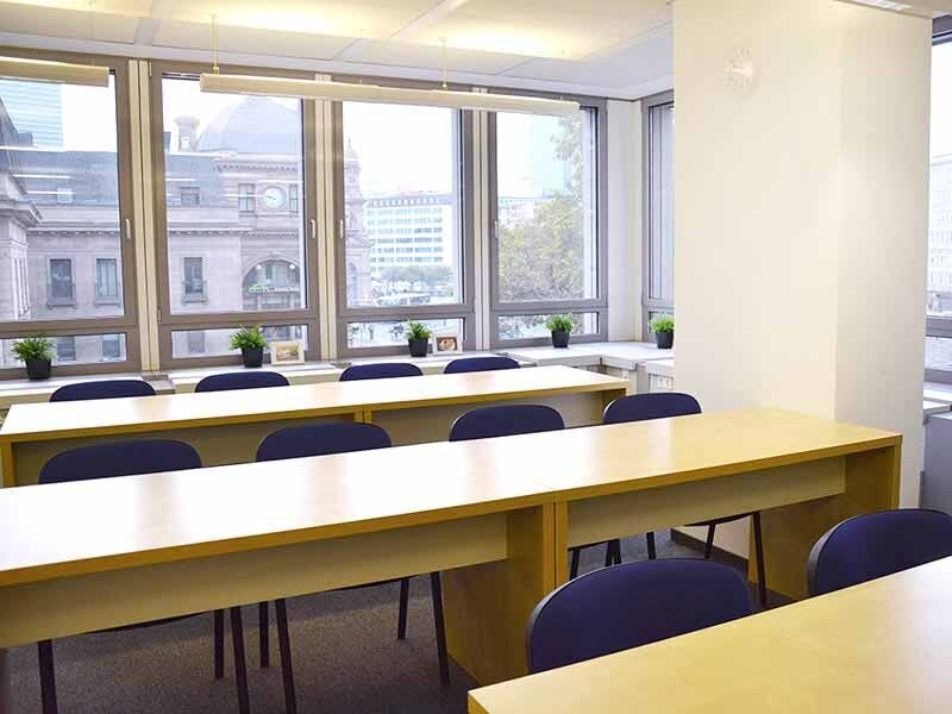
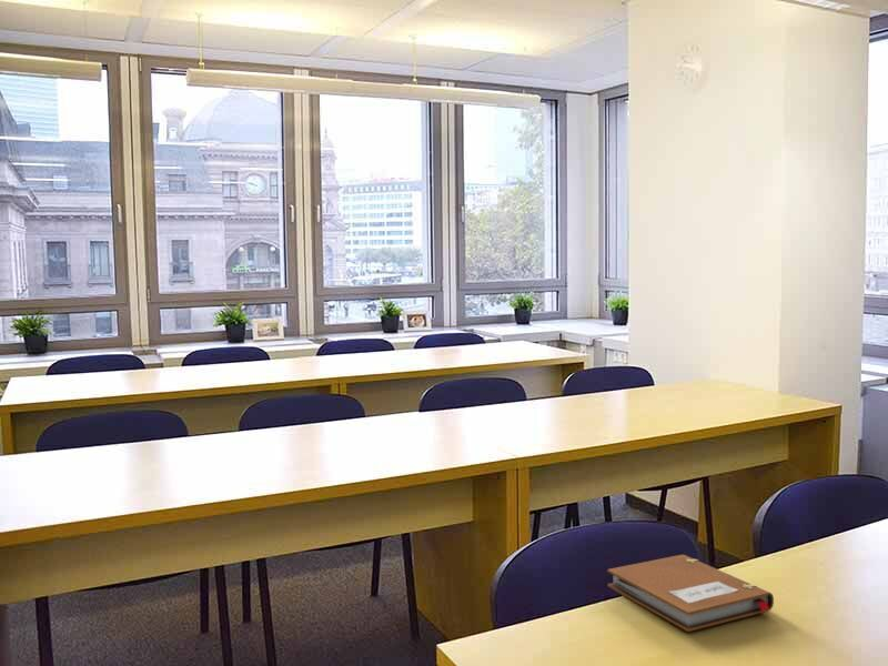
+ notebook [606,554,775,633]
